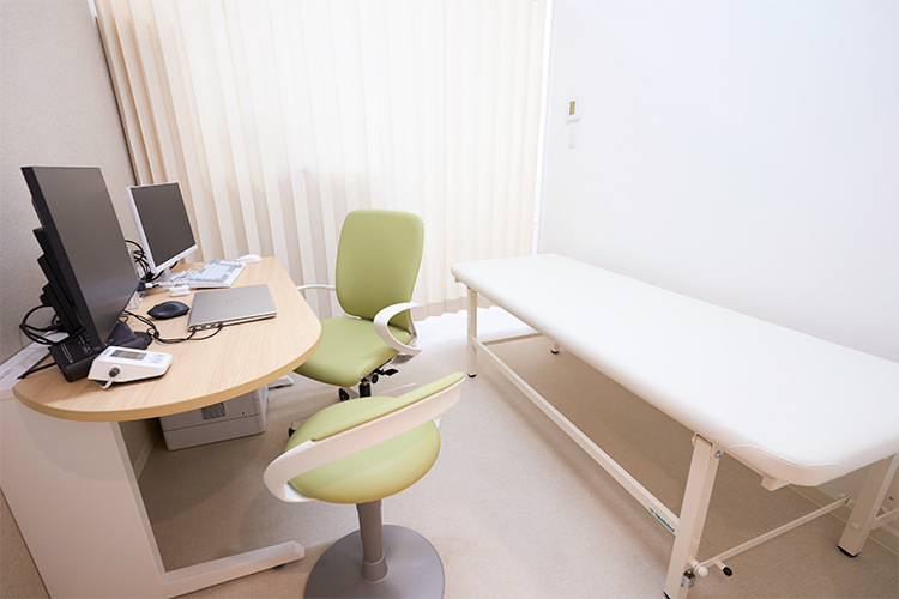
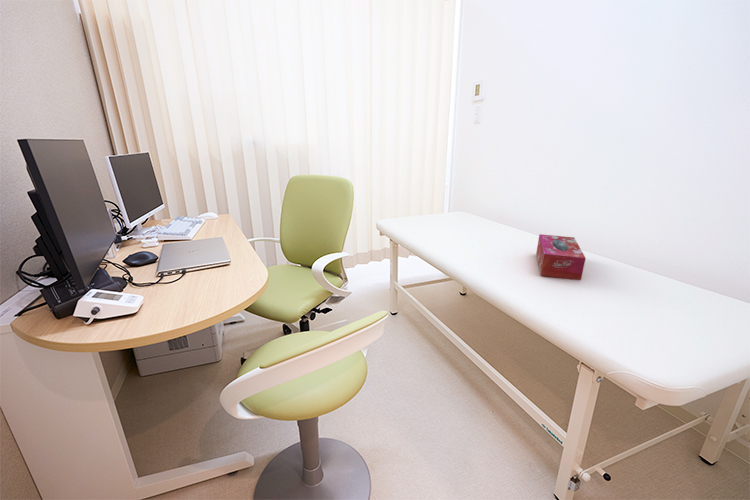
+ tissue box [535,233,587,281]
